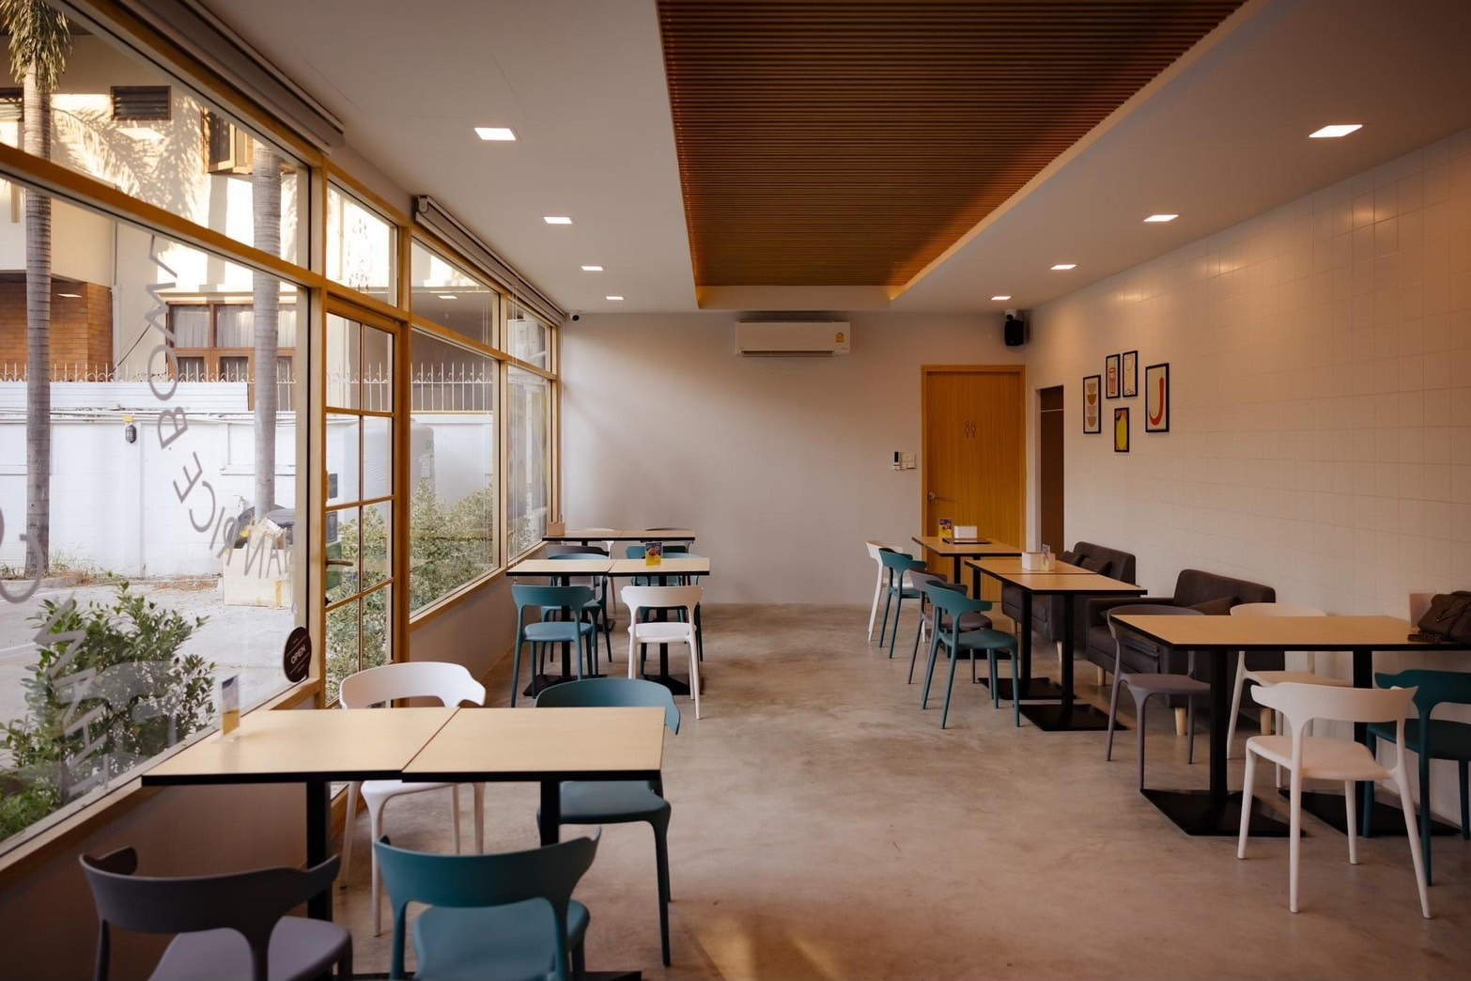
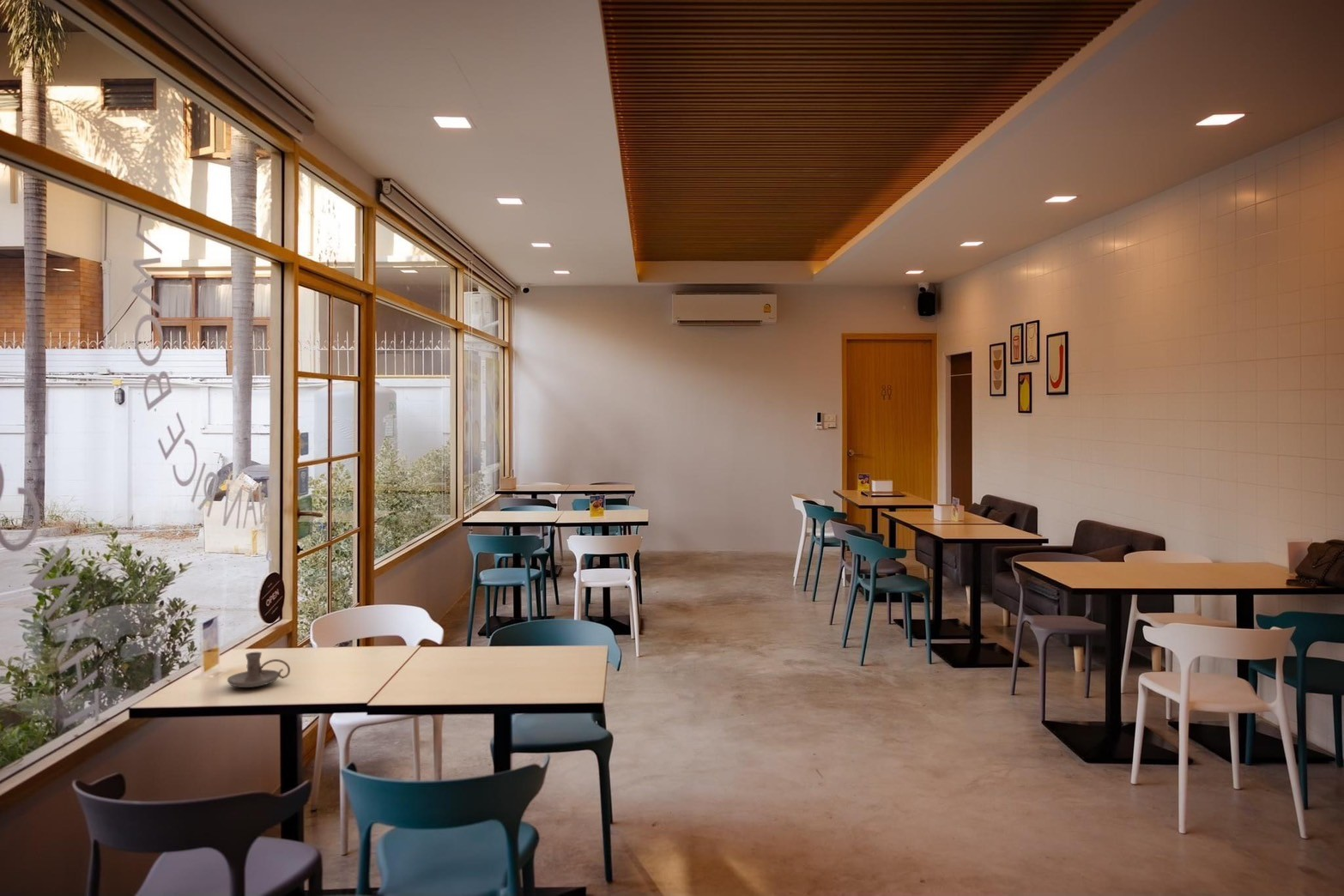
+ candle holder [227,651,291,688]
